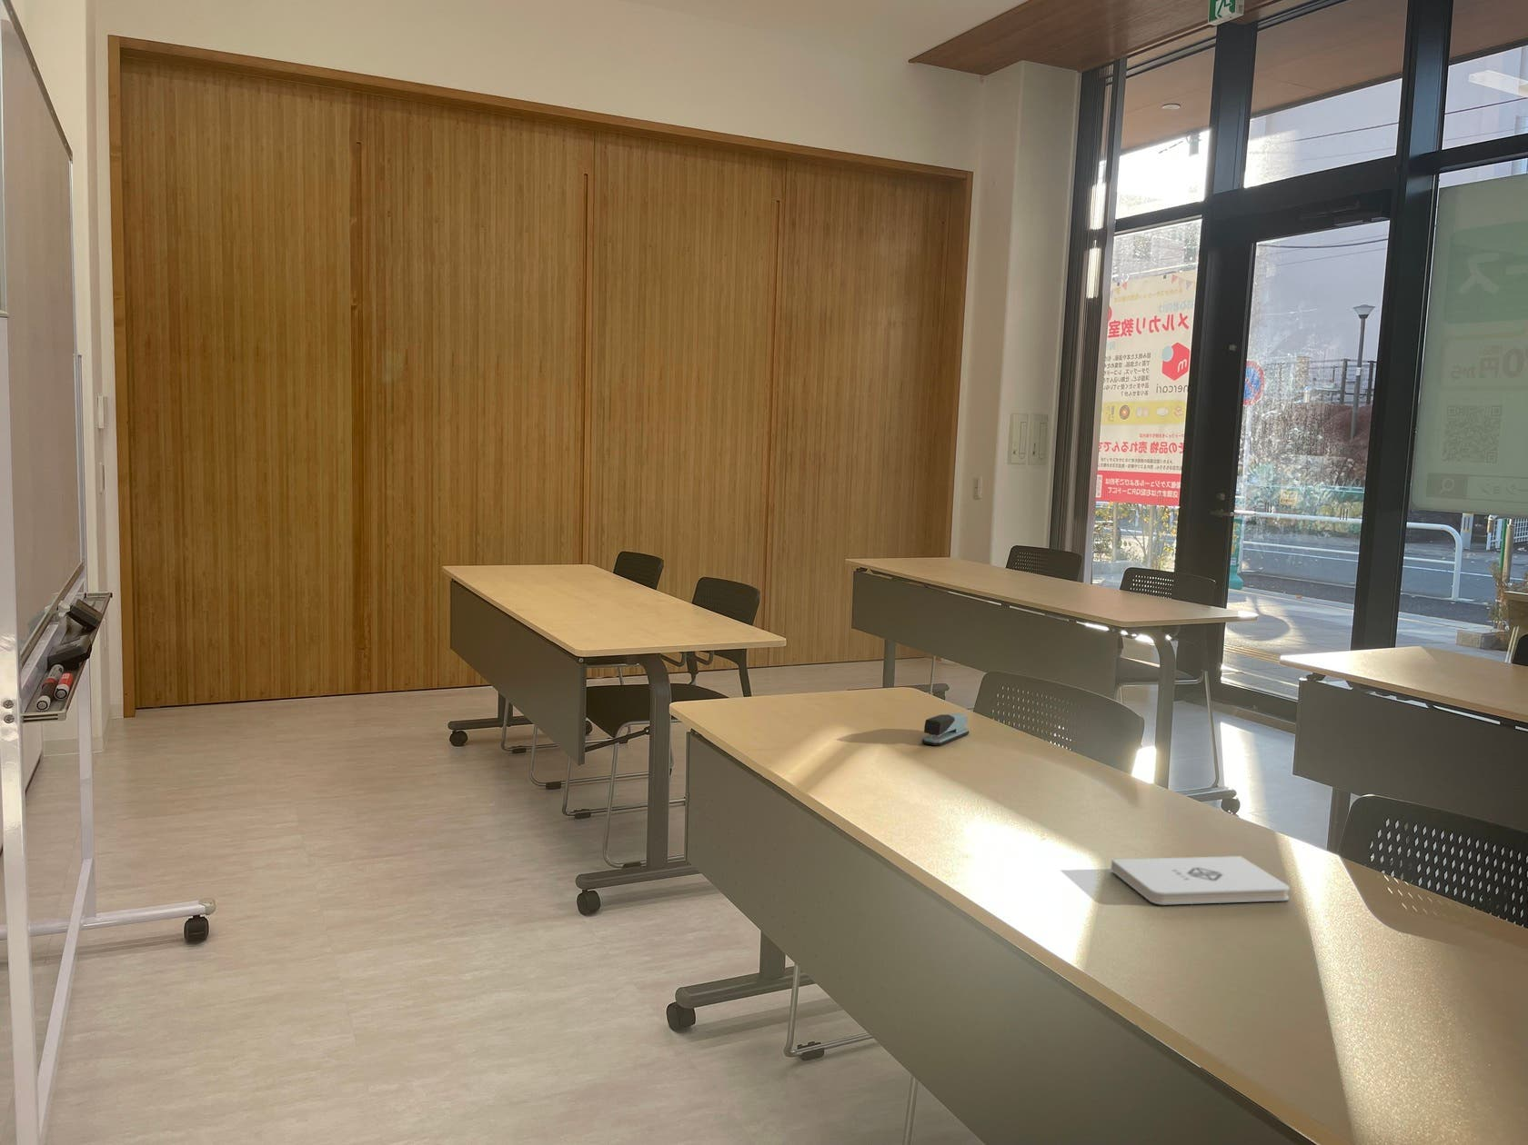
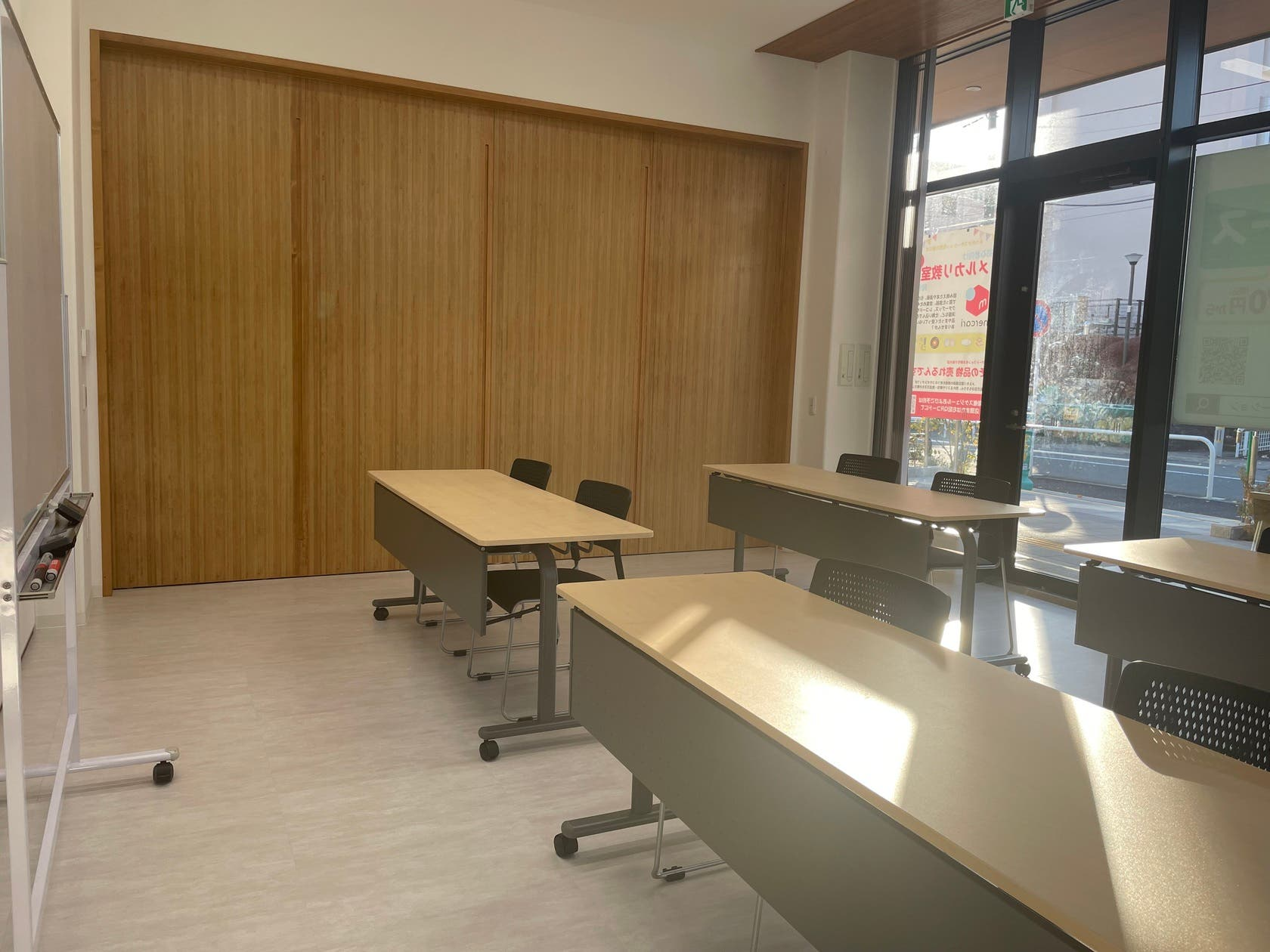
- stapler [922,712,970,746]
- notepad [1109,855,1291,906]
